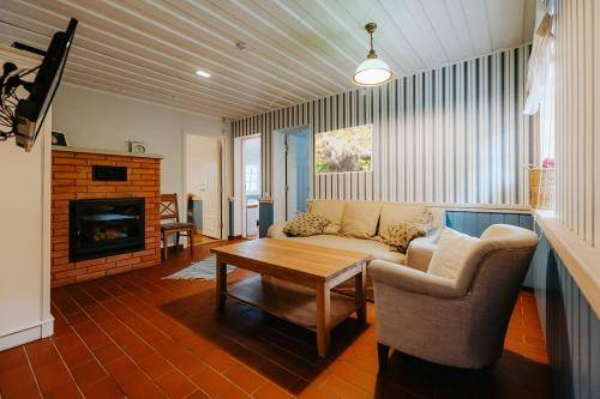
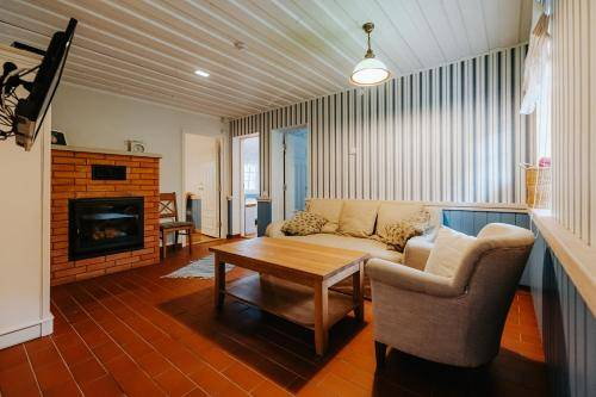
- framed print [314,122,374,176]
